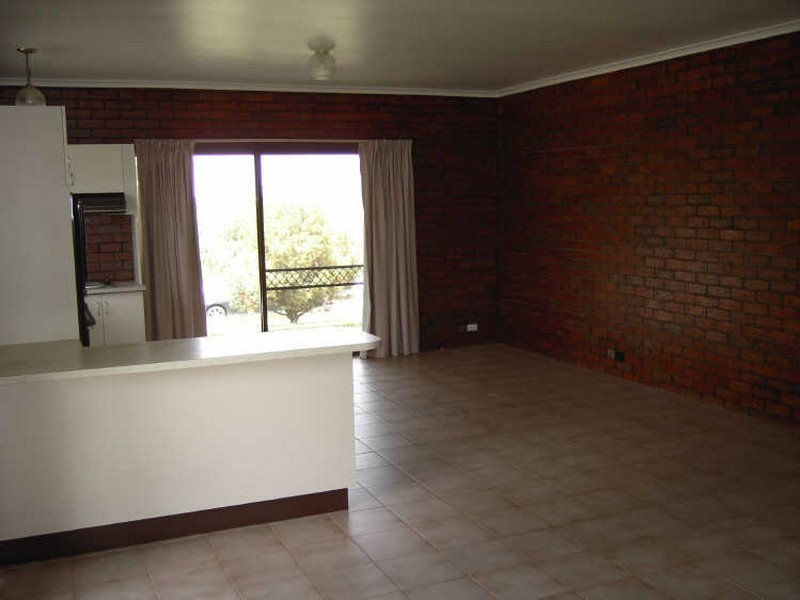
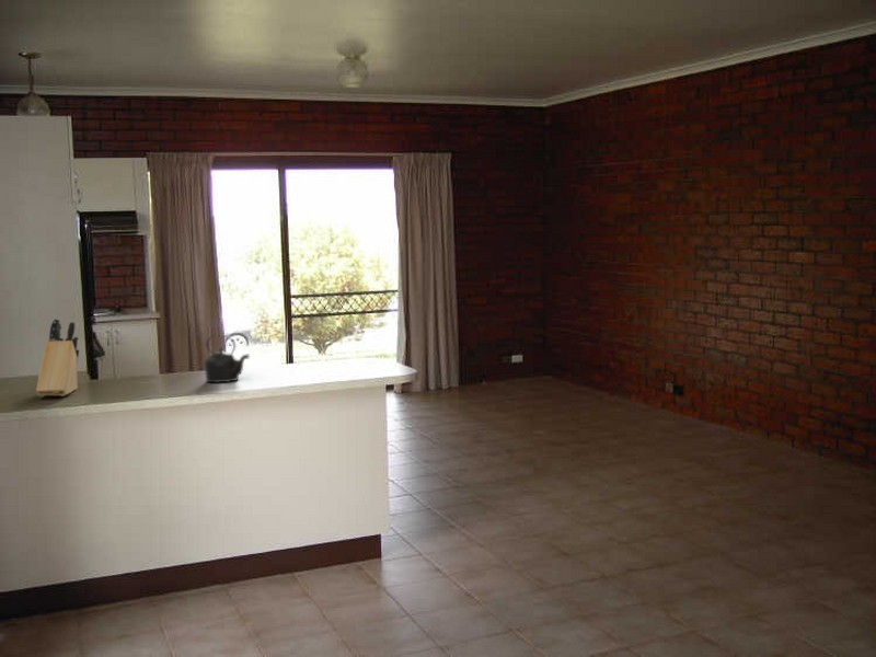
+ knife block [35,318,81,397]
+ kettle [204,333,251,383]
